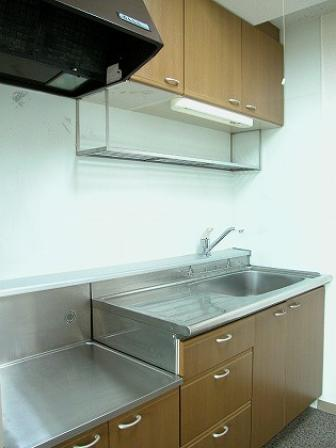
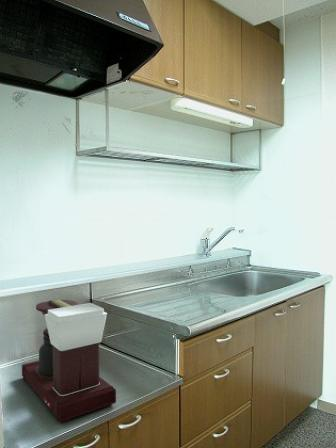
+ coffee maker [21,299,117,422]
